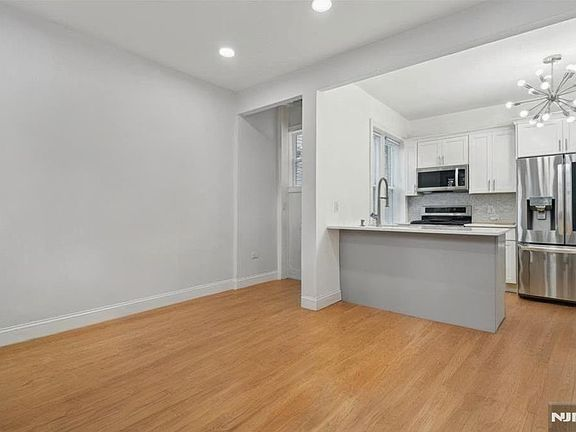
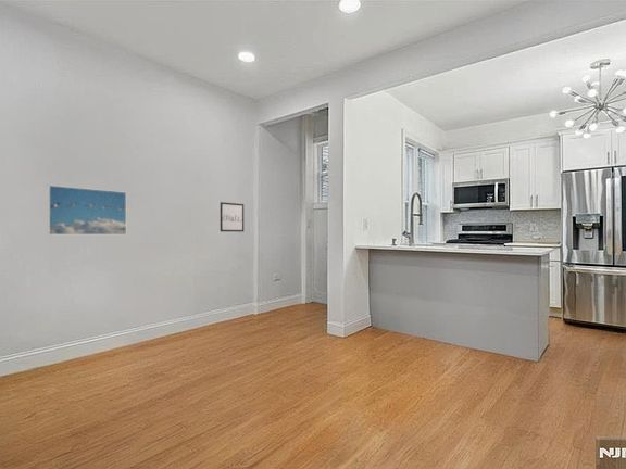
+ wall art [220,201,245,232]
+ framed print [47,185,127,236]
